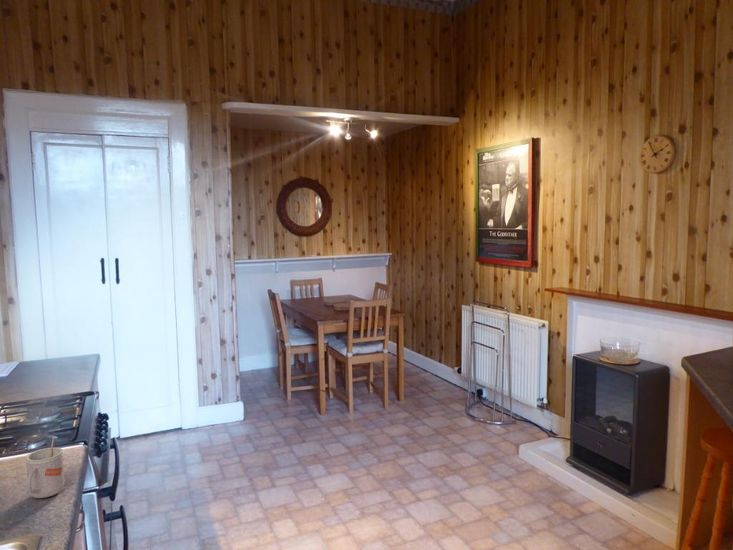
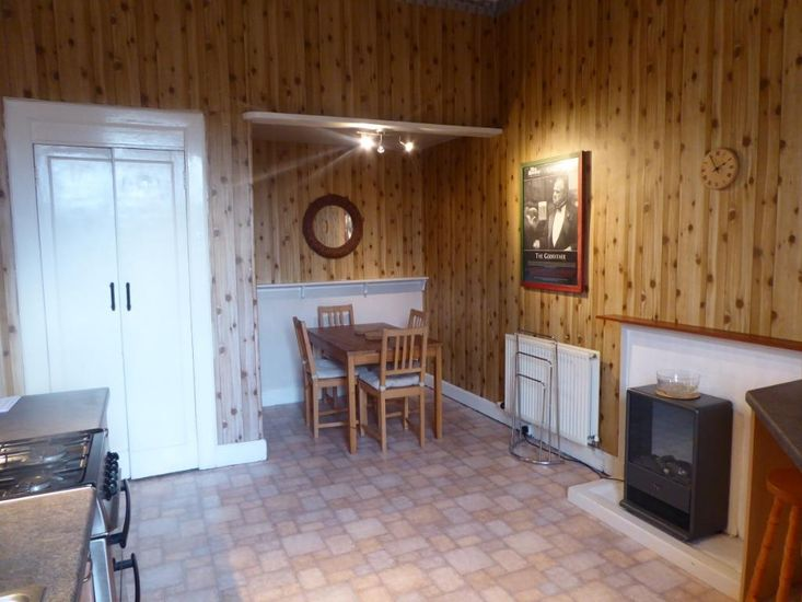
- mug [25,435,66,499]
